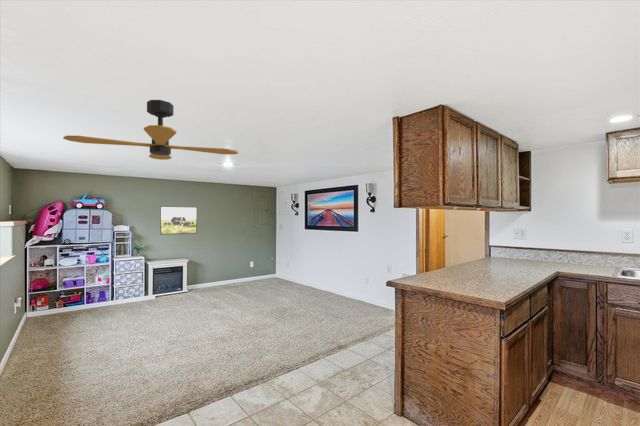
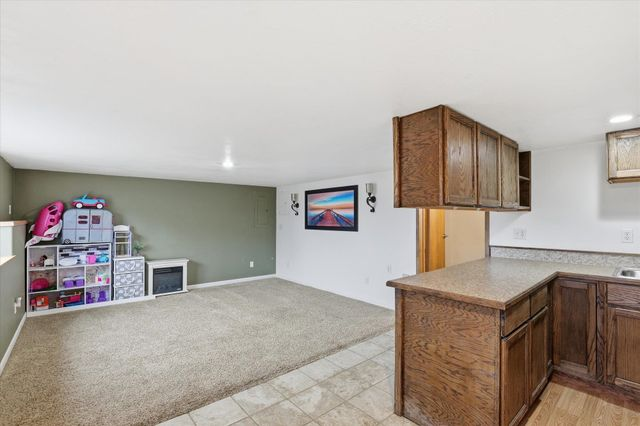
- ceiling fan [62,99,239,161]
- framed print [159,206,198,236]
